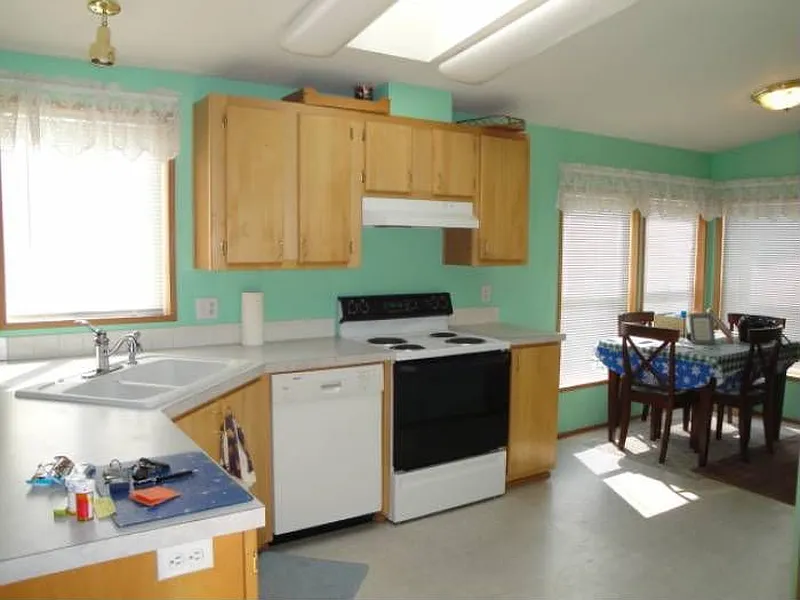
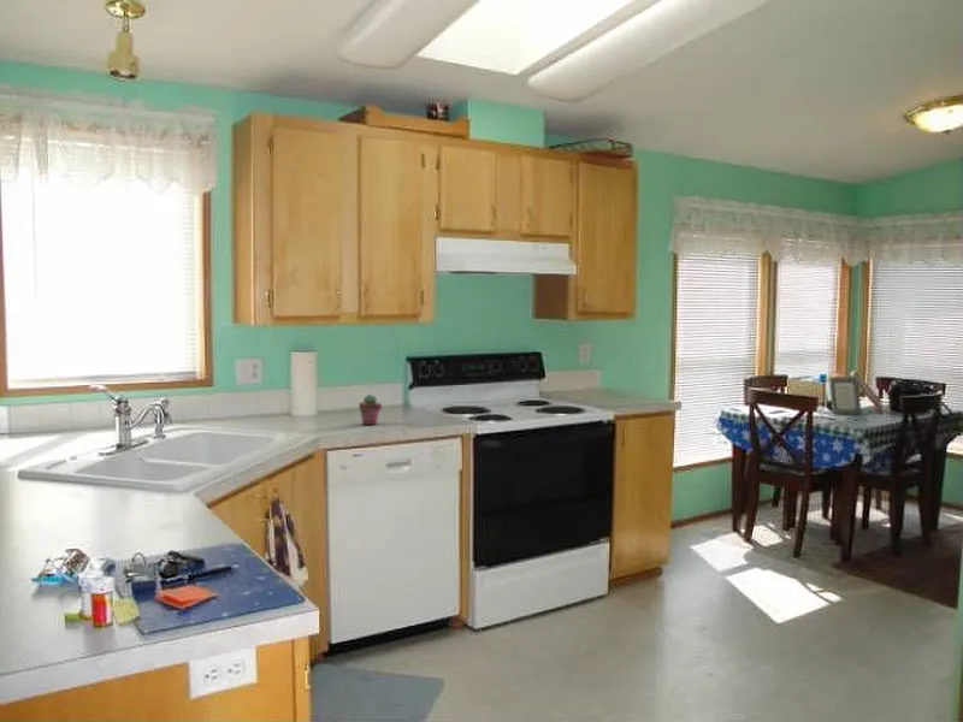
+ potted succulent [358,393,383,426]
